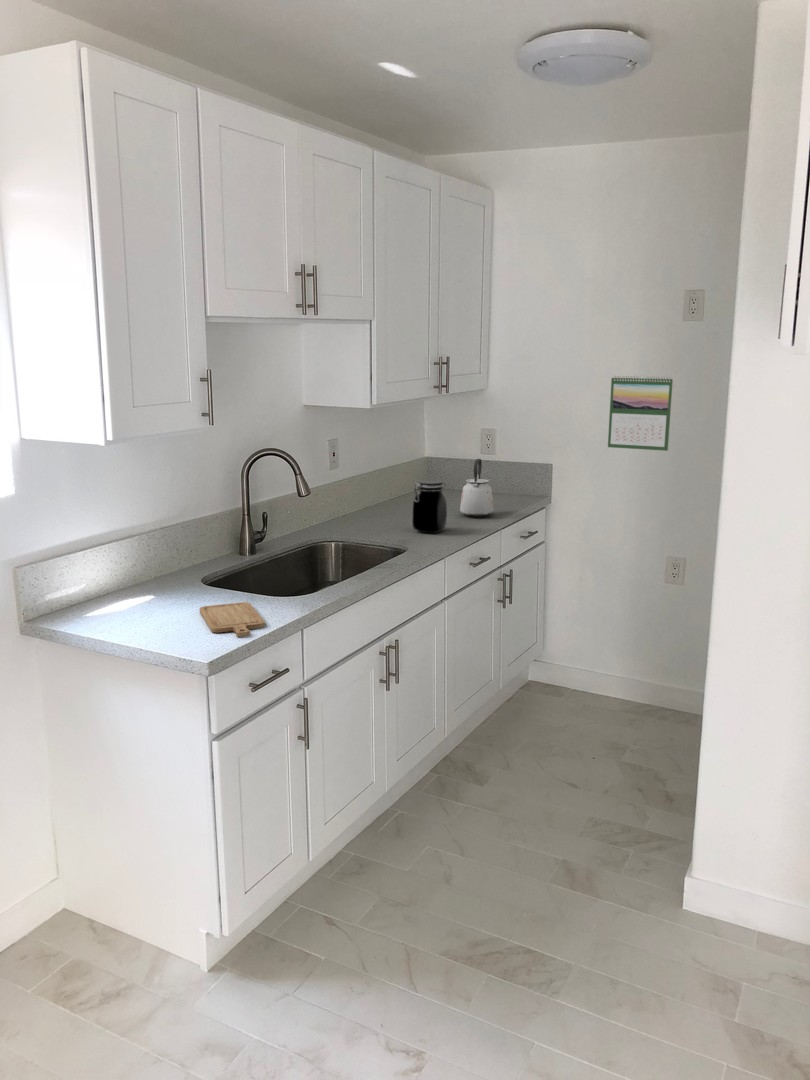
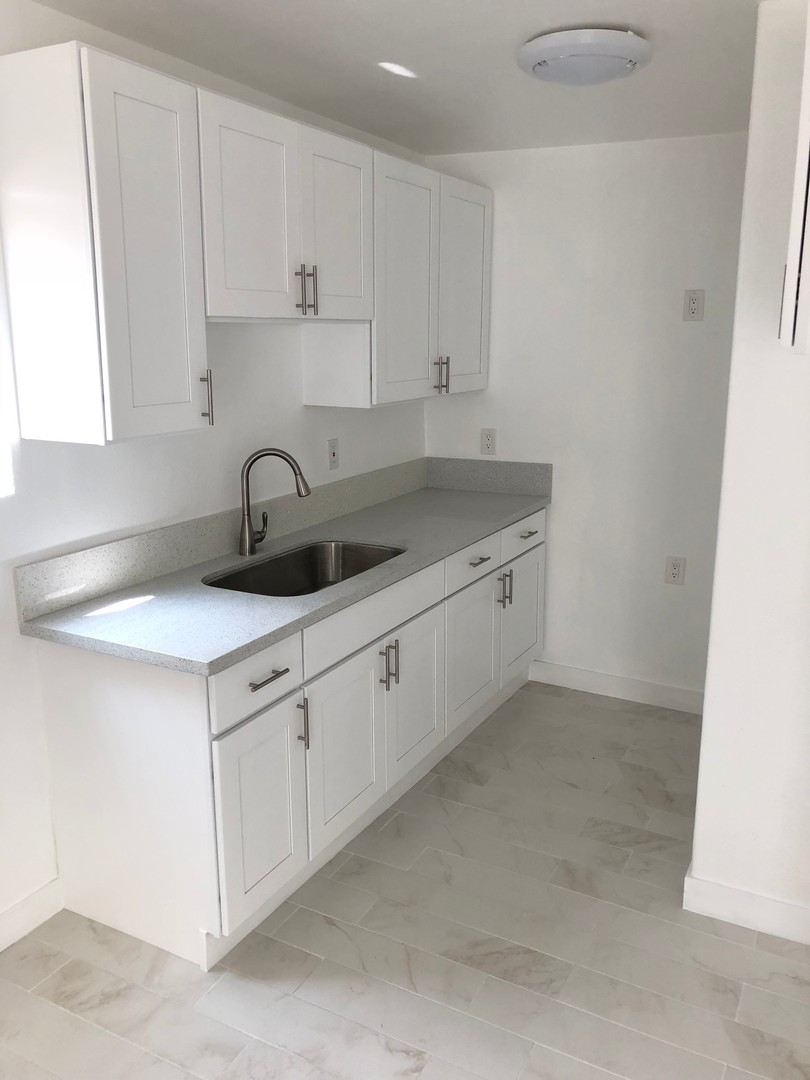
- kettle [459,458,494,518]
- calendar [607,374,674,452]
- chopping board [199,601,266,638]
- jar [411,479,448,534]
